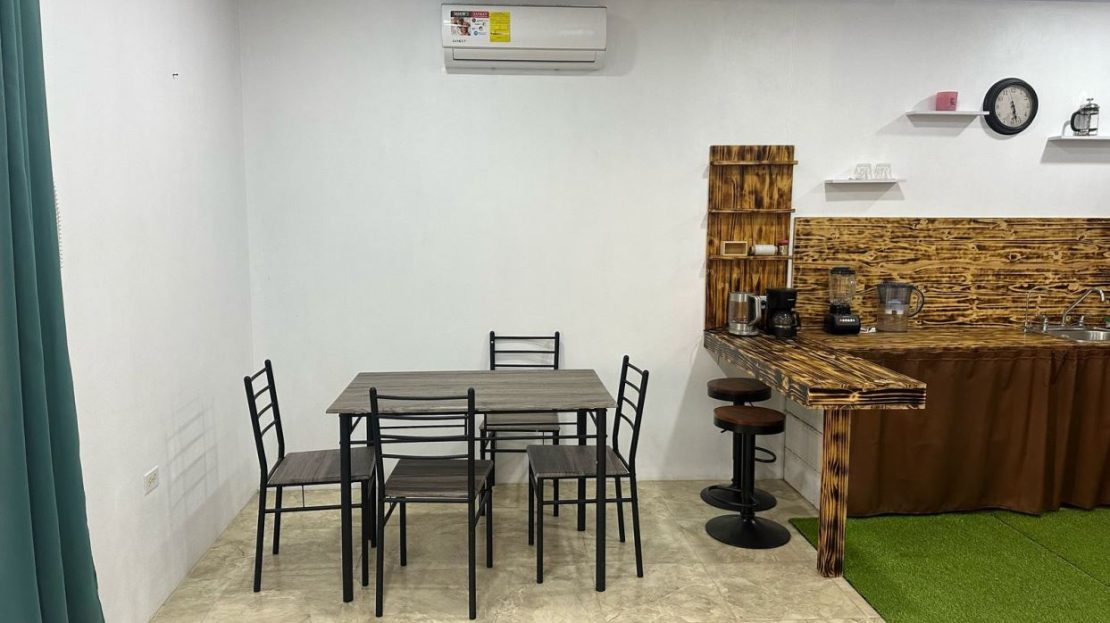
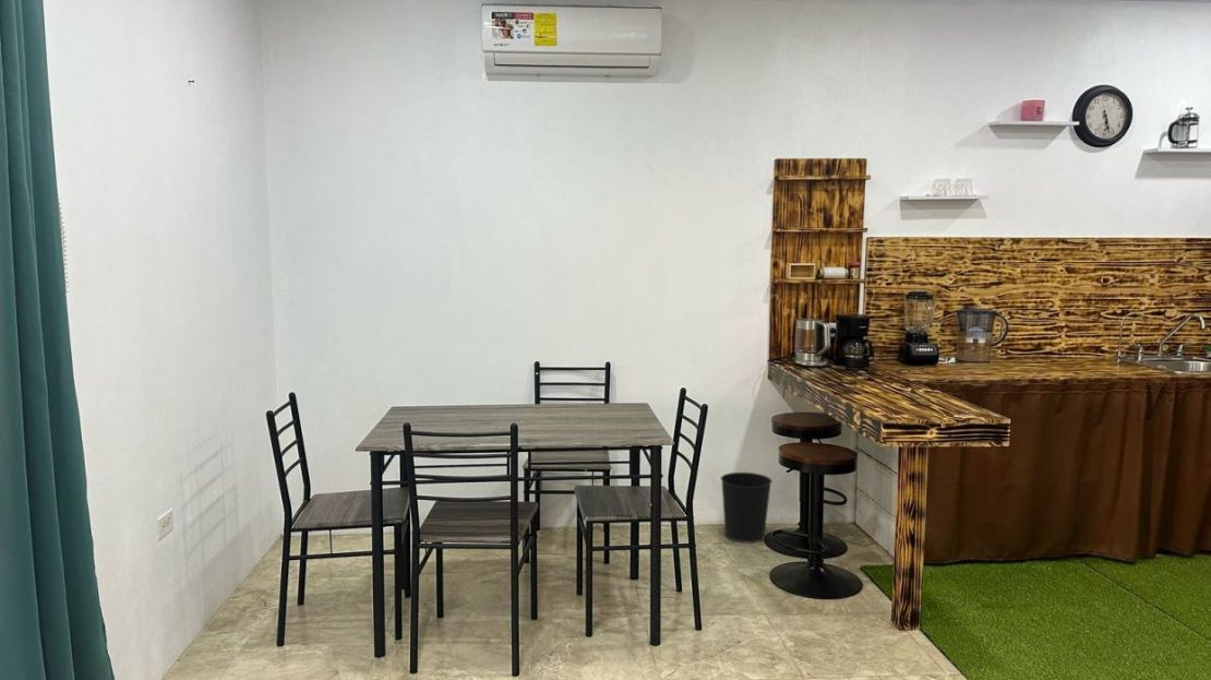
+ wastebasket [719,472,774,544]
